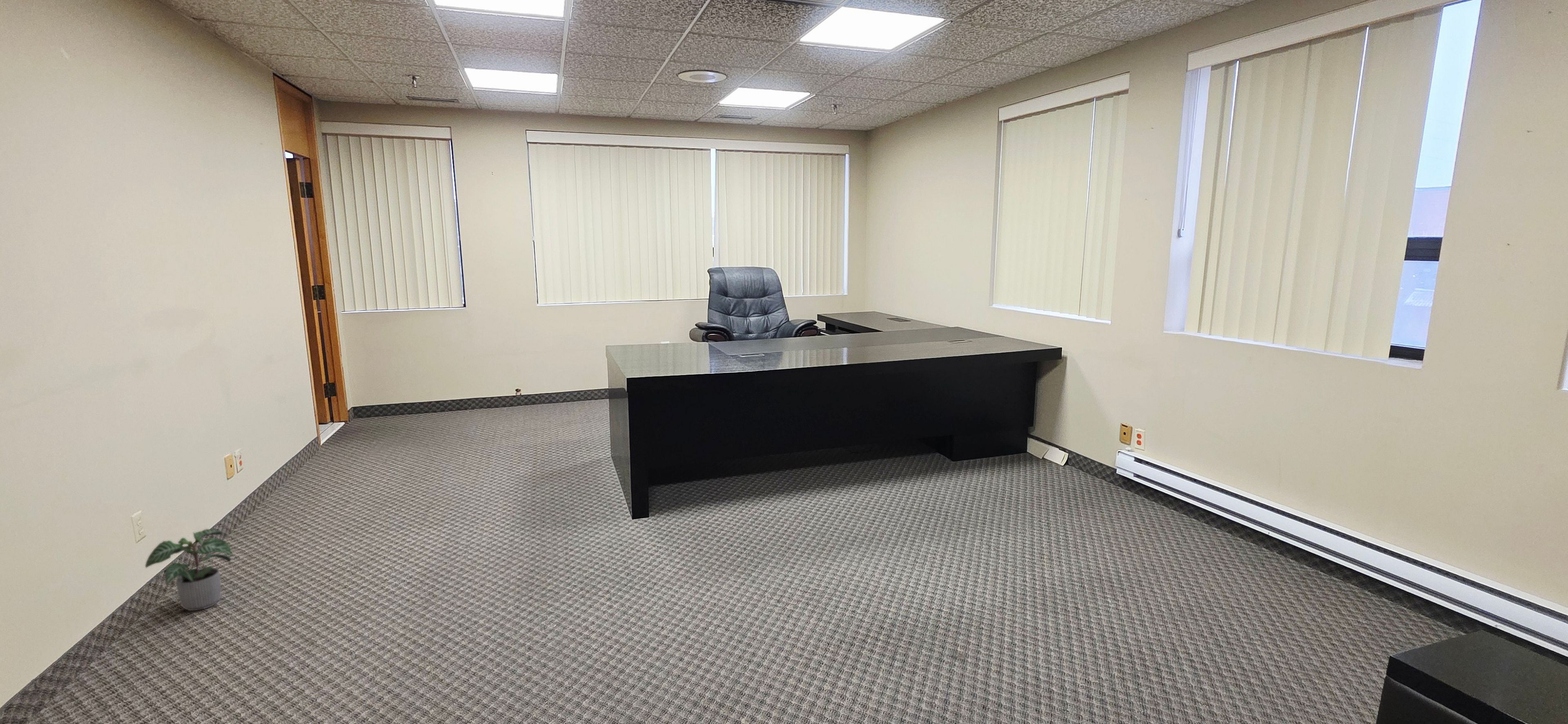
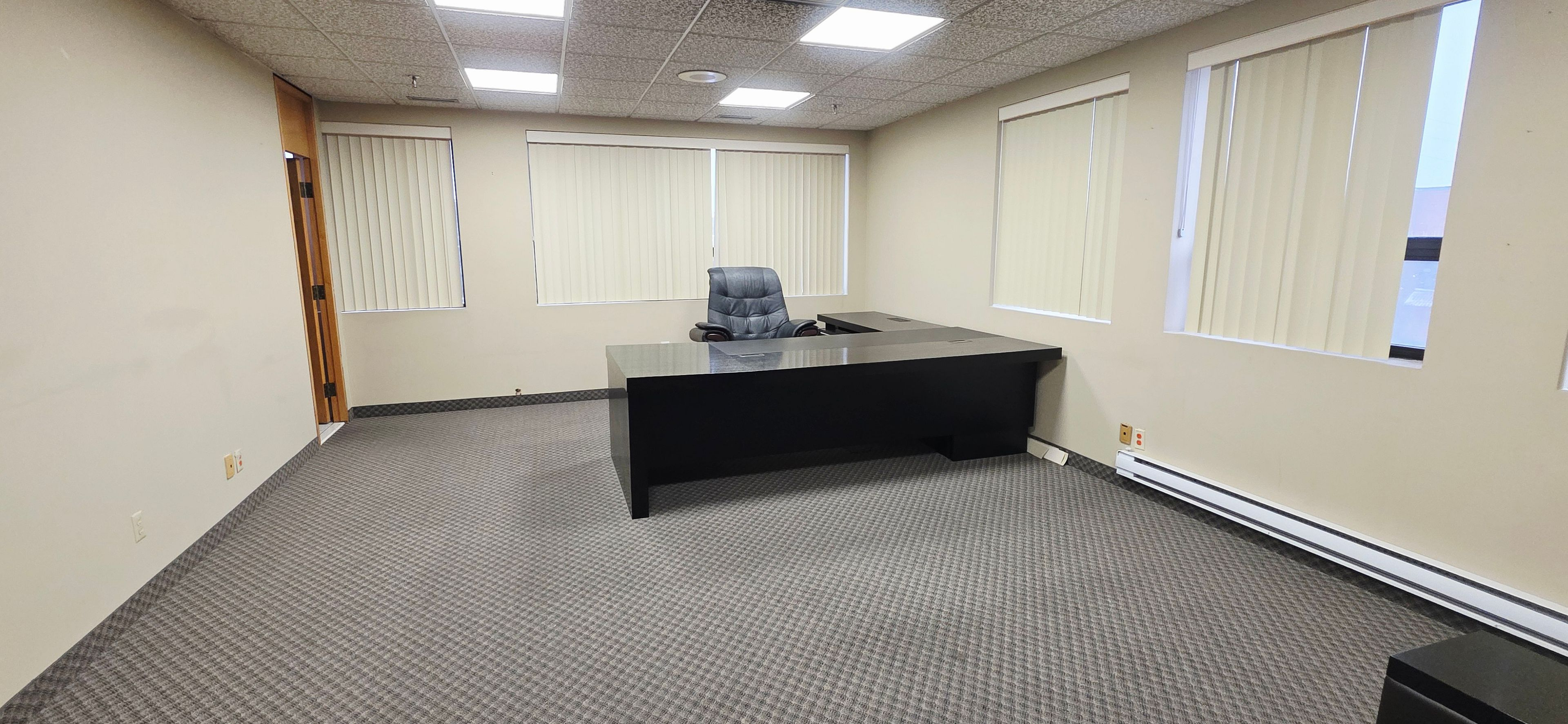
- potted plant [145,529,233,611]
